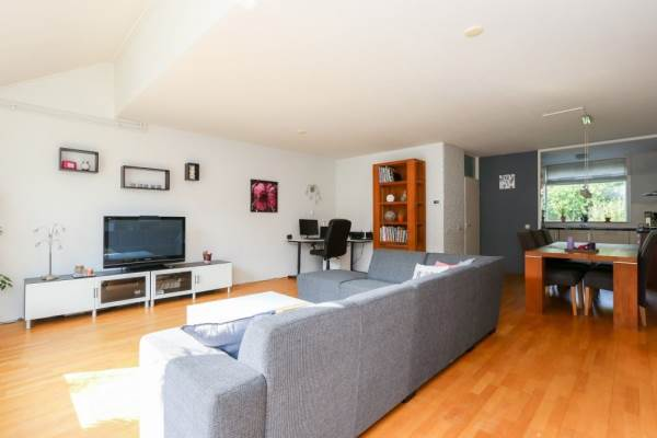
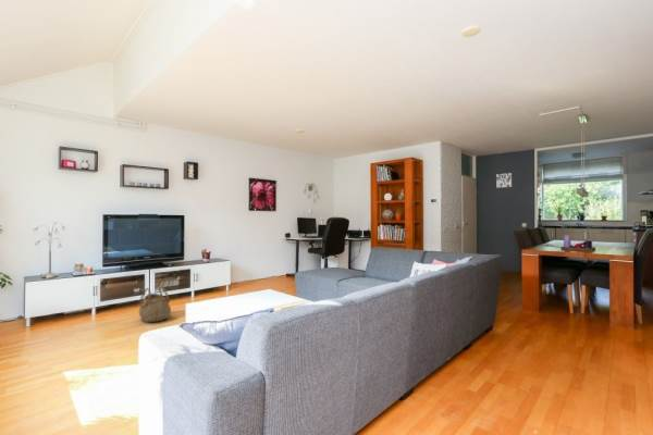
+ basket [138,285,172,323]
